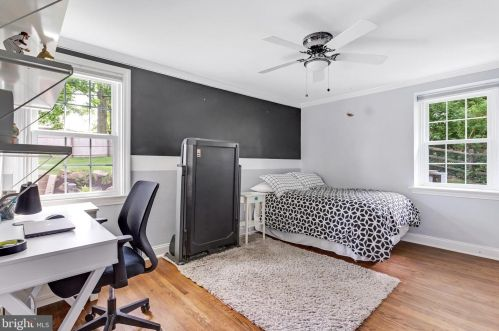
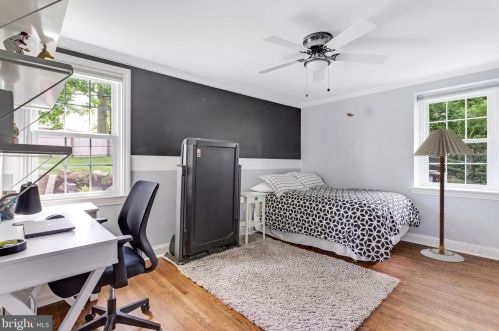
+ floor lamp [412,128,476,263]
